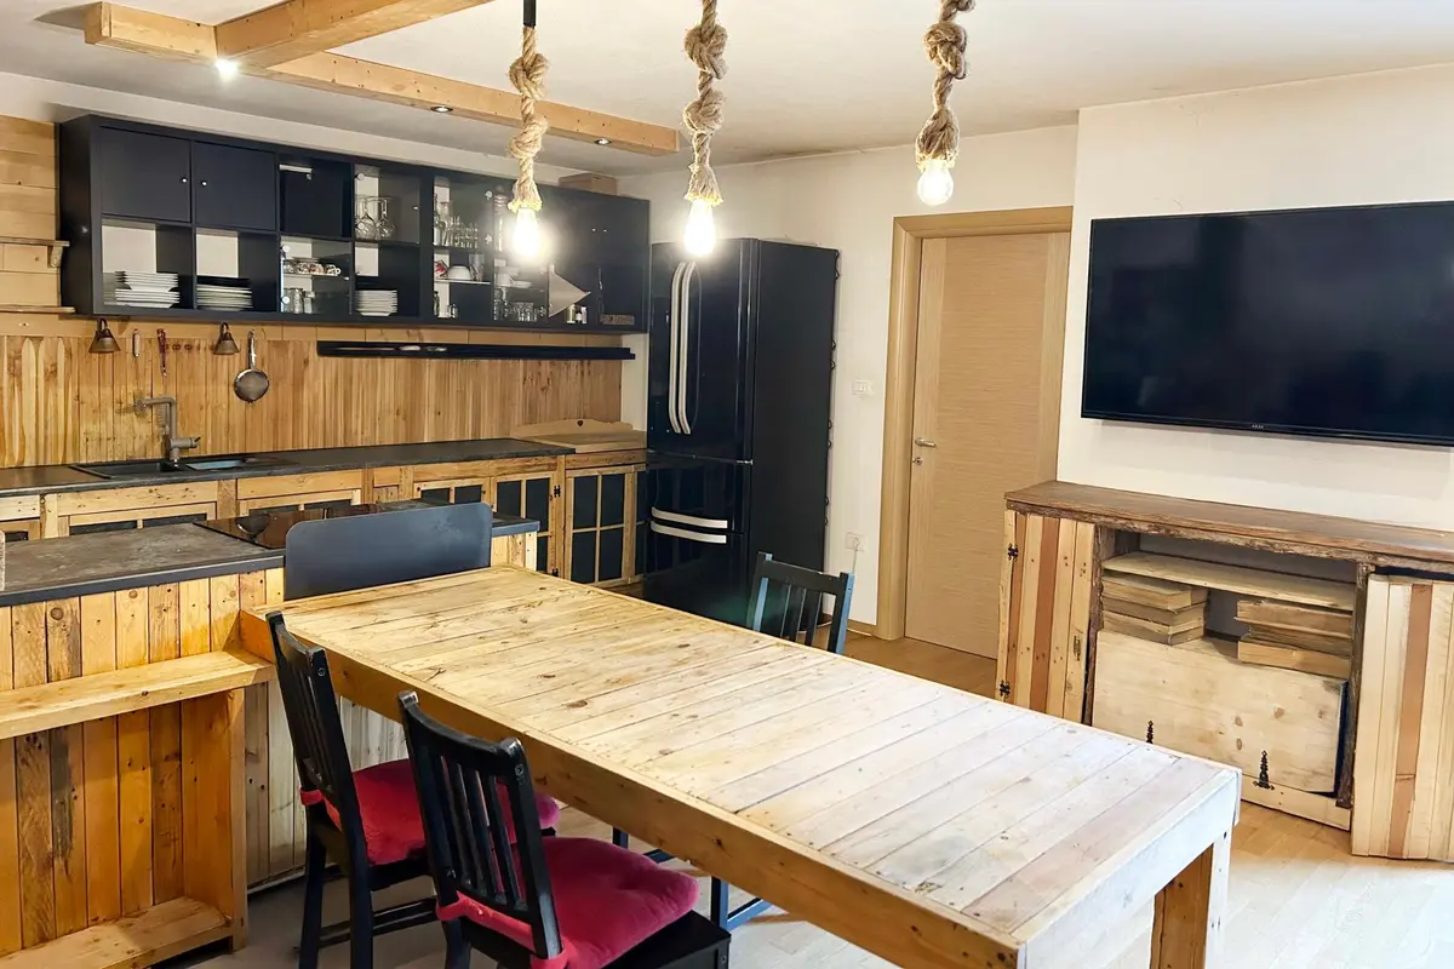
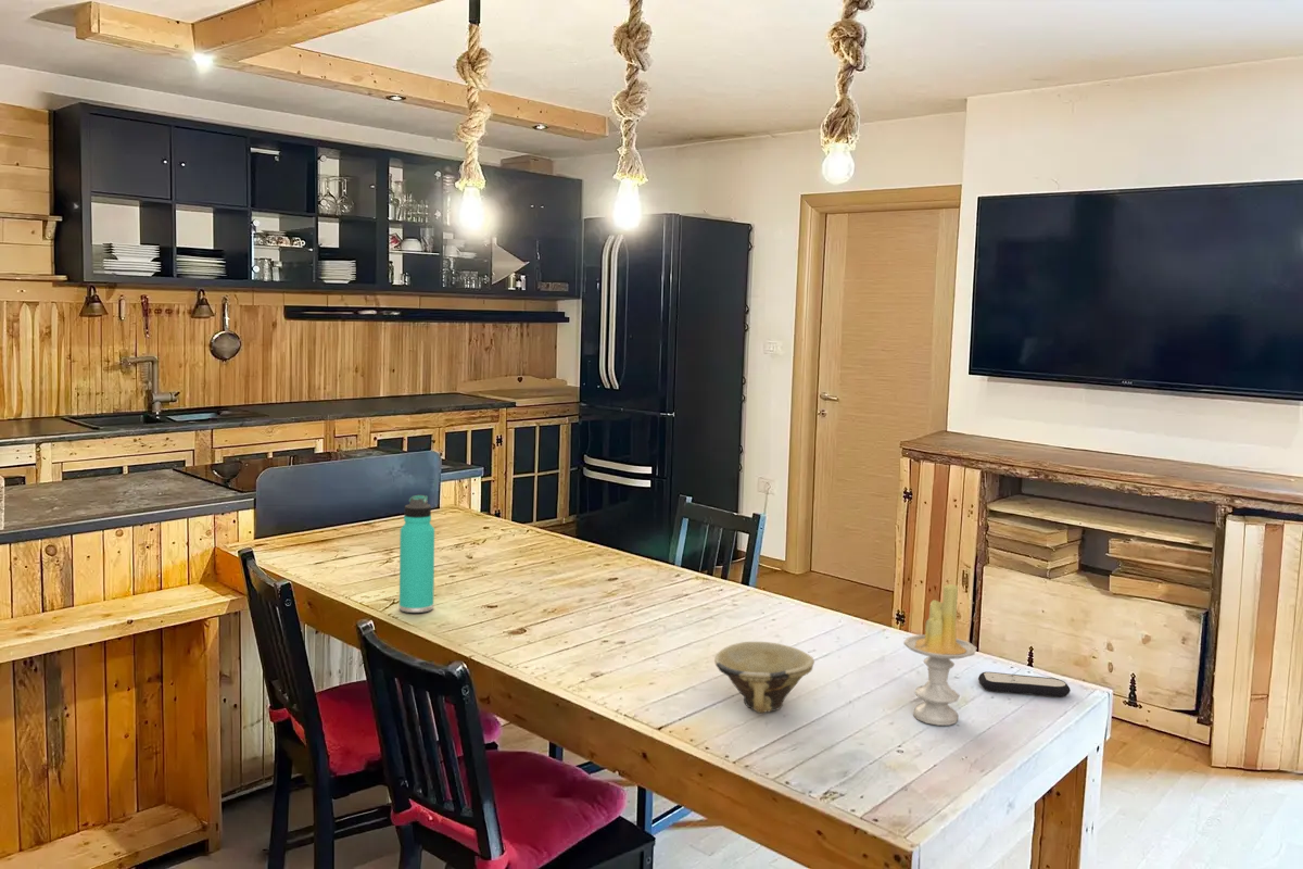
+ remote control [977,671,1072,697]
+ thermos bottle [399,494,435,614]
+ candle [902,583,977,727]
+ bowl [713,641,815,714]
